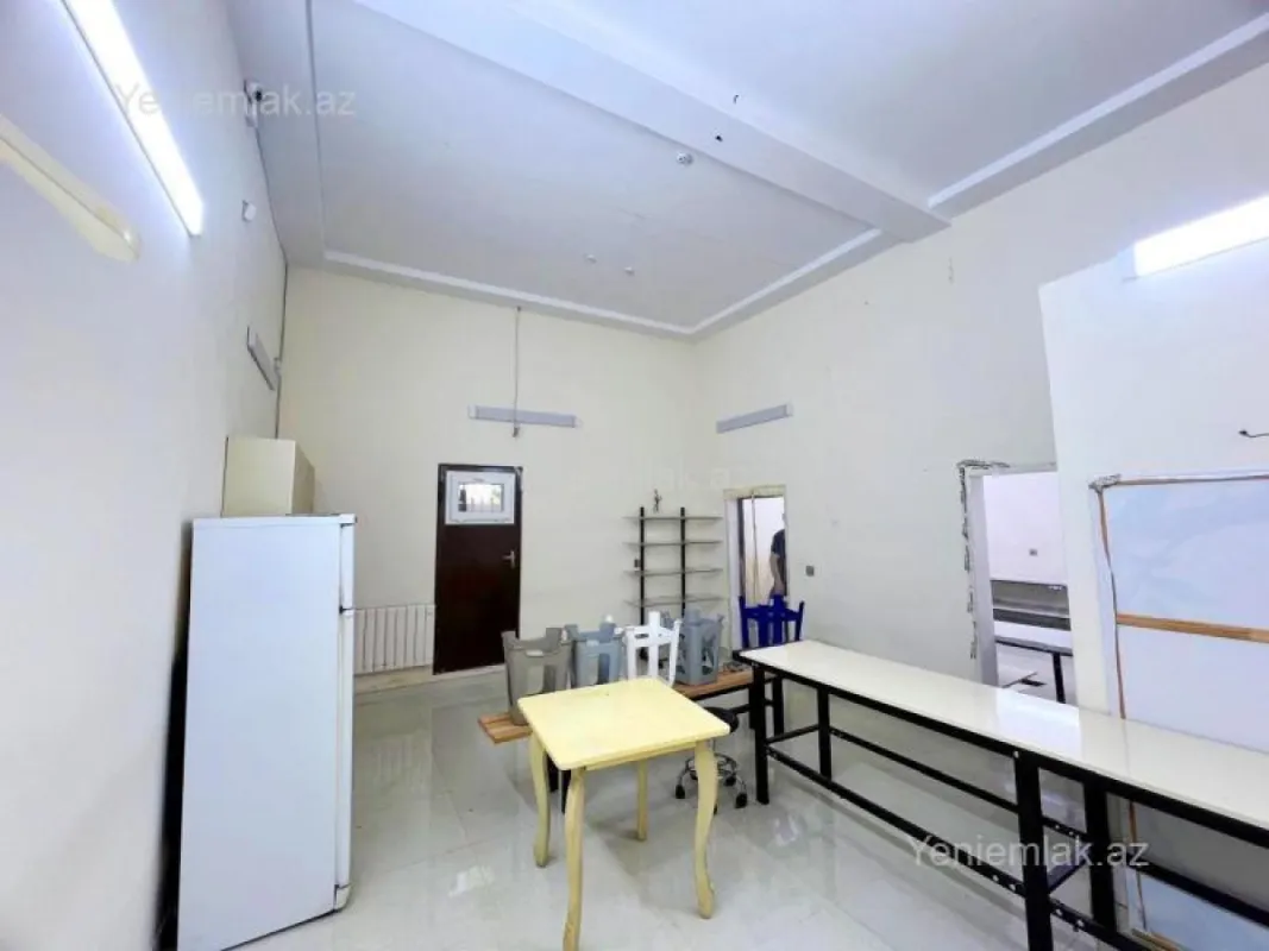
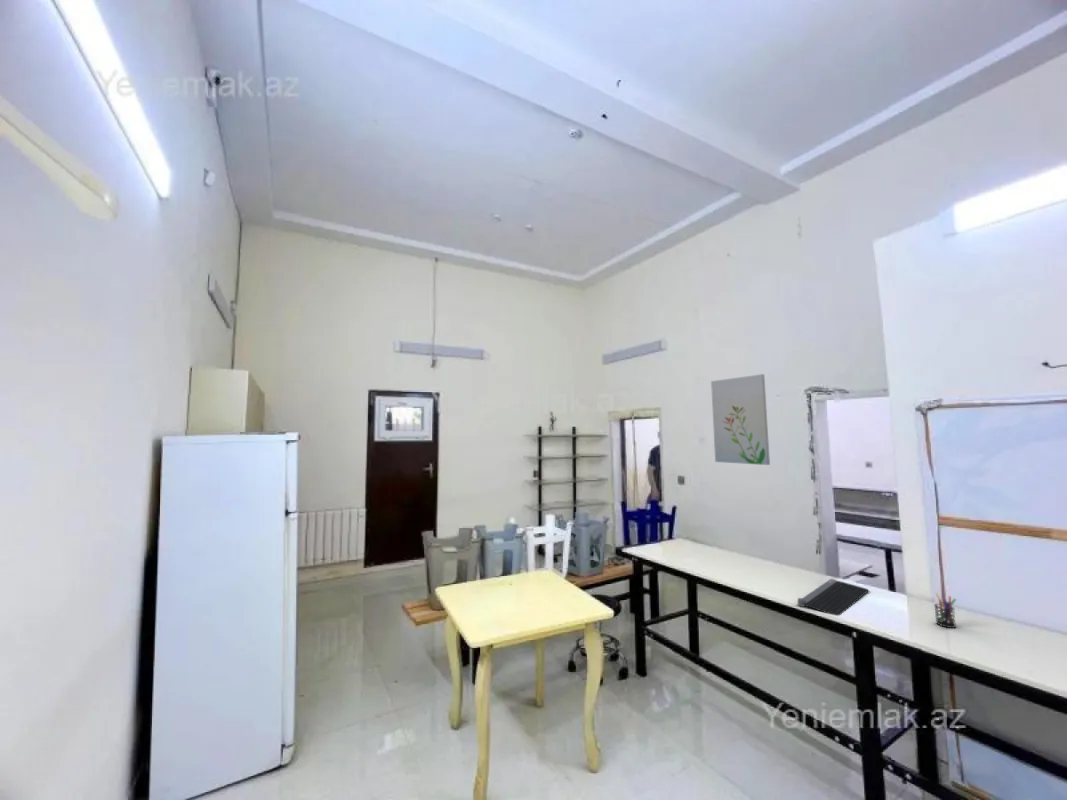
+ computer keyboard [797,578,869,617]
+ wall art [710,373,771,466]
+ pen holder [933,592,957,629]
